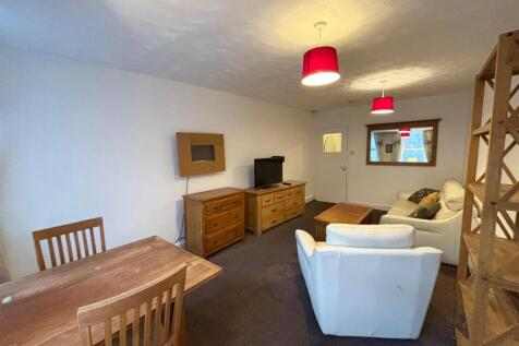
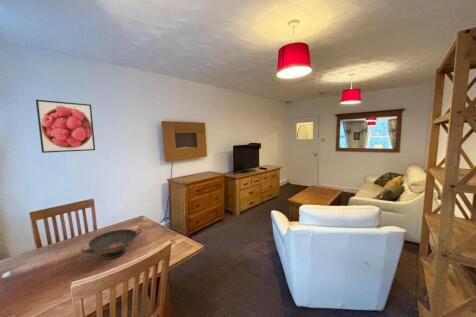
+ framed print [35,99,96,154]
+ decorative bowl [80,227,143,260]
